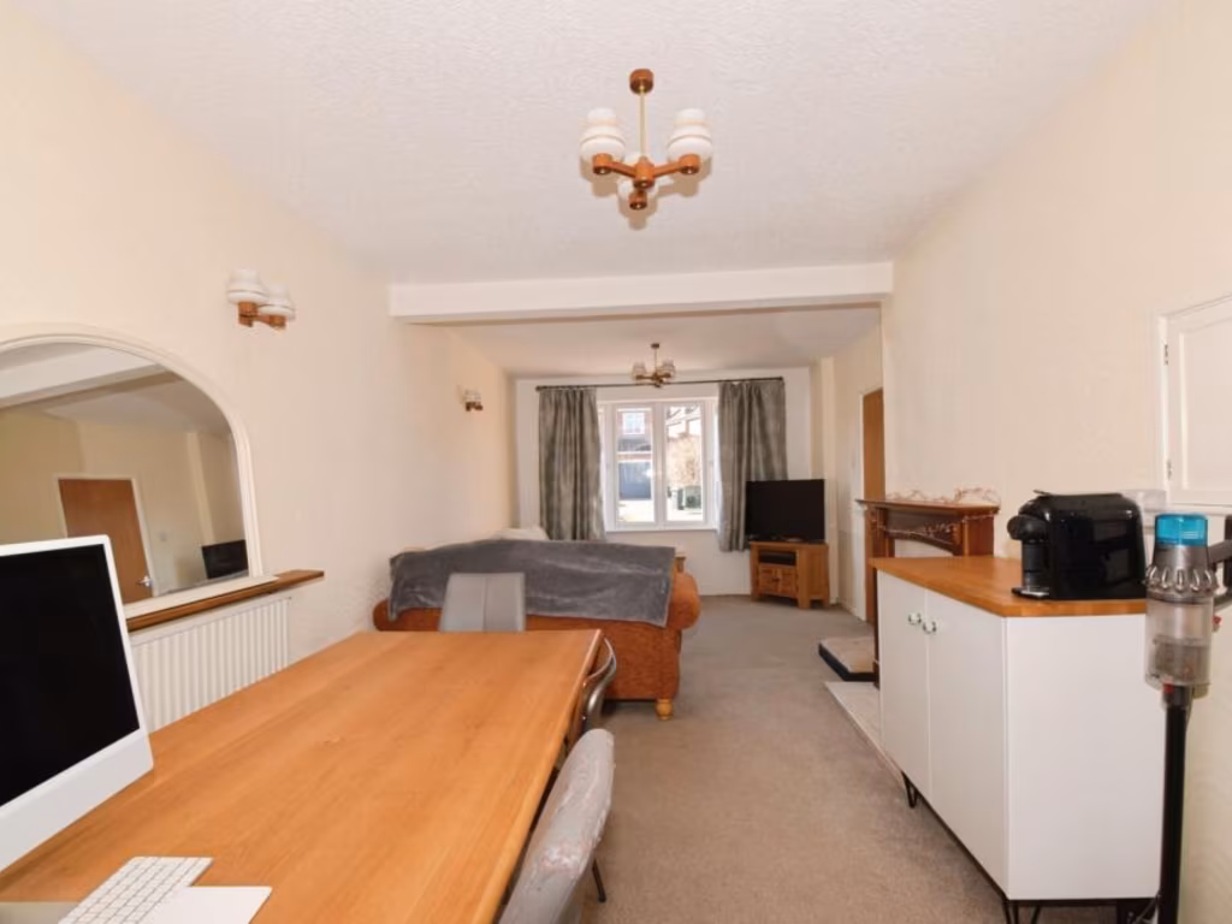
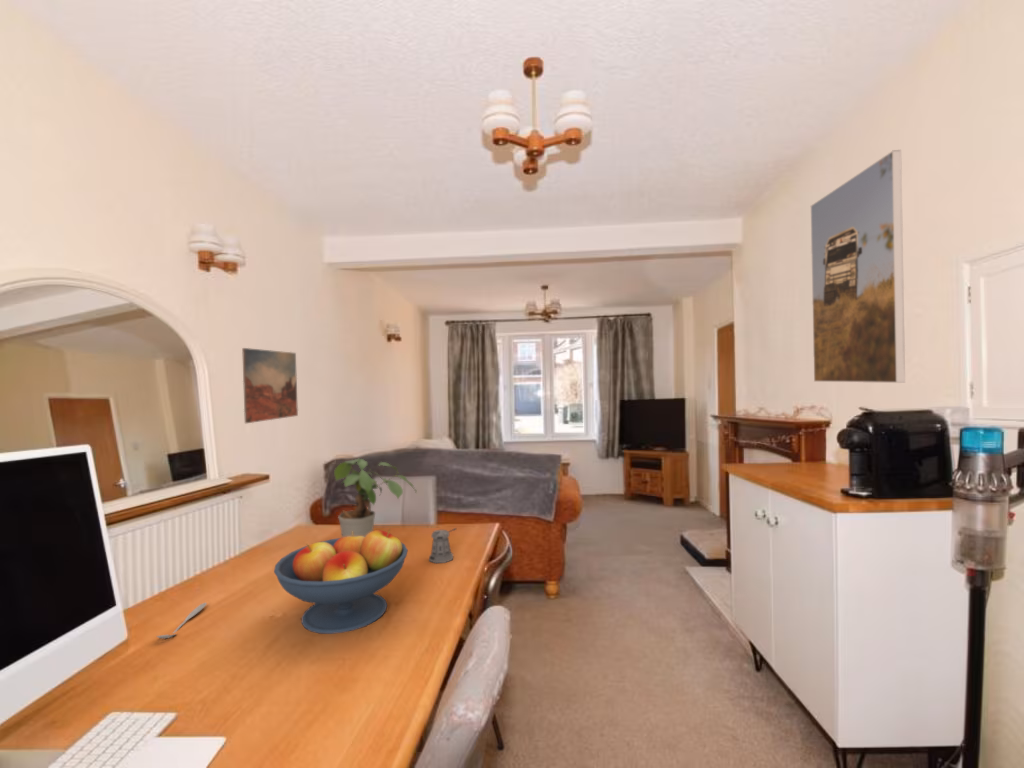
+ wall art [241,347,299,424]
+ spoon [155,602,208,639]
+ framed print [810,149,906,384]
+ fruit bowl [273,528,409,635]
+ potted plant [333,457,418,538]
+ pepper shaker [428,527,458,564]
